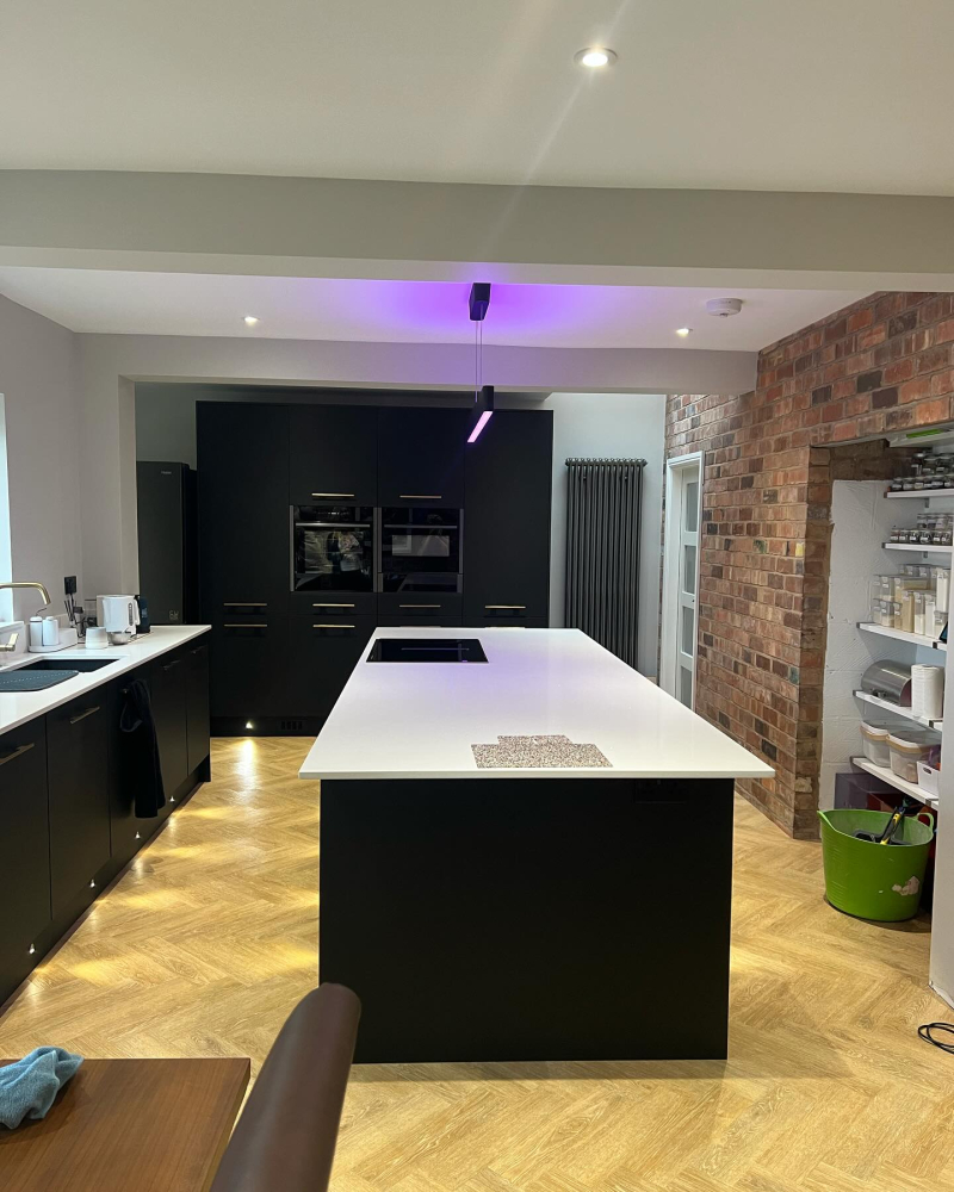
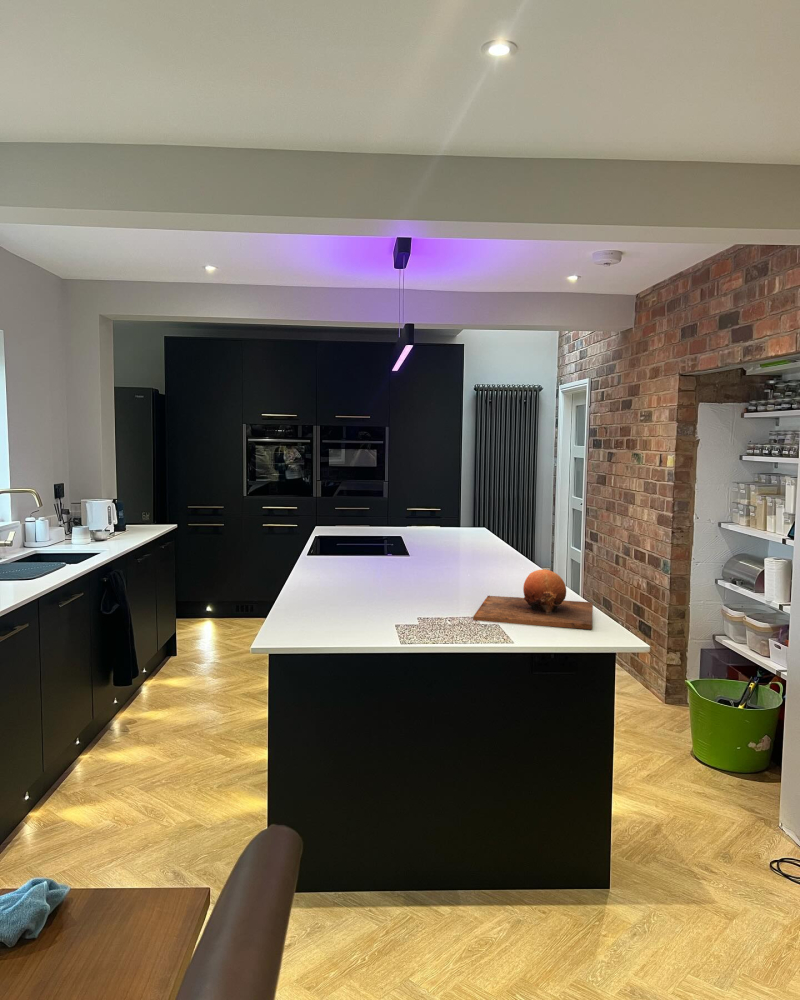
+ chopping board [472,568,594,630]
